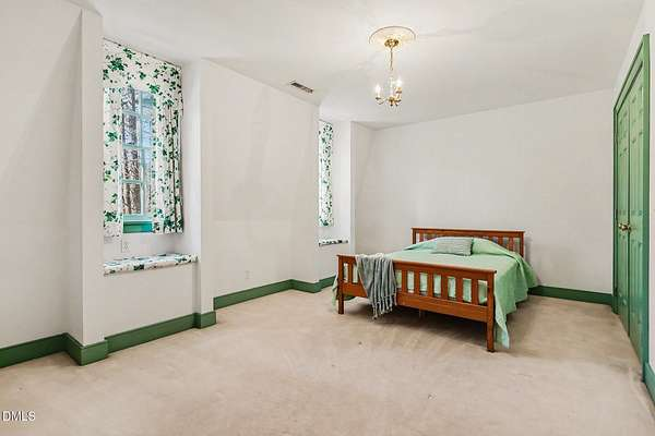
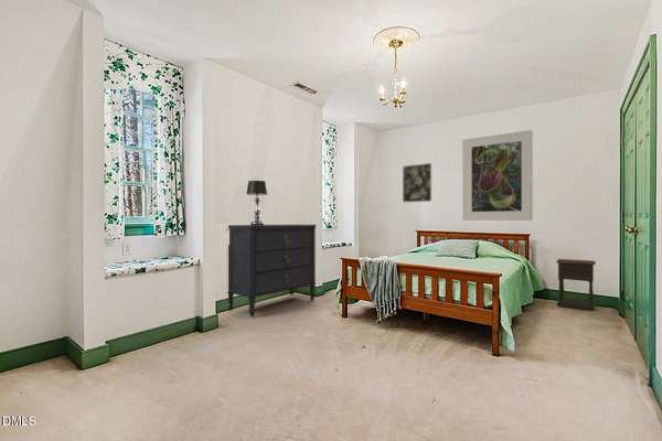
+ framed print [402,162,433,203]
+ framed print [461,129,534,222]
+ nightstand [555,258,597,312]
+ table lamp [245,180,269,225]
+ dresser [226,224,317,318]
